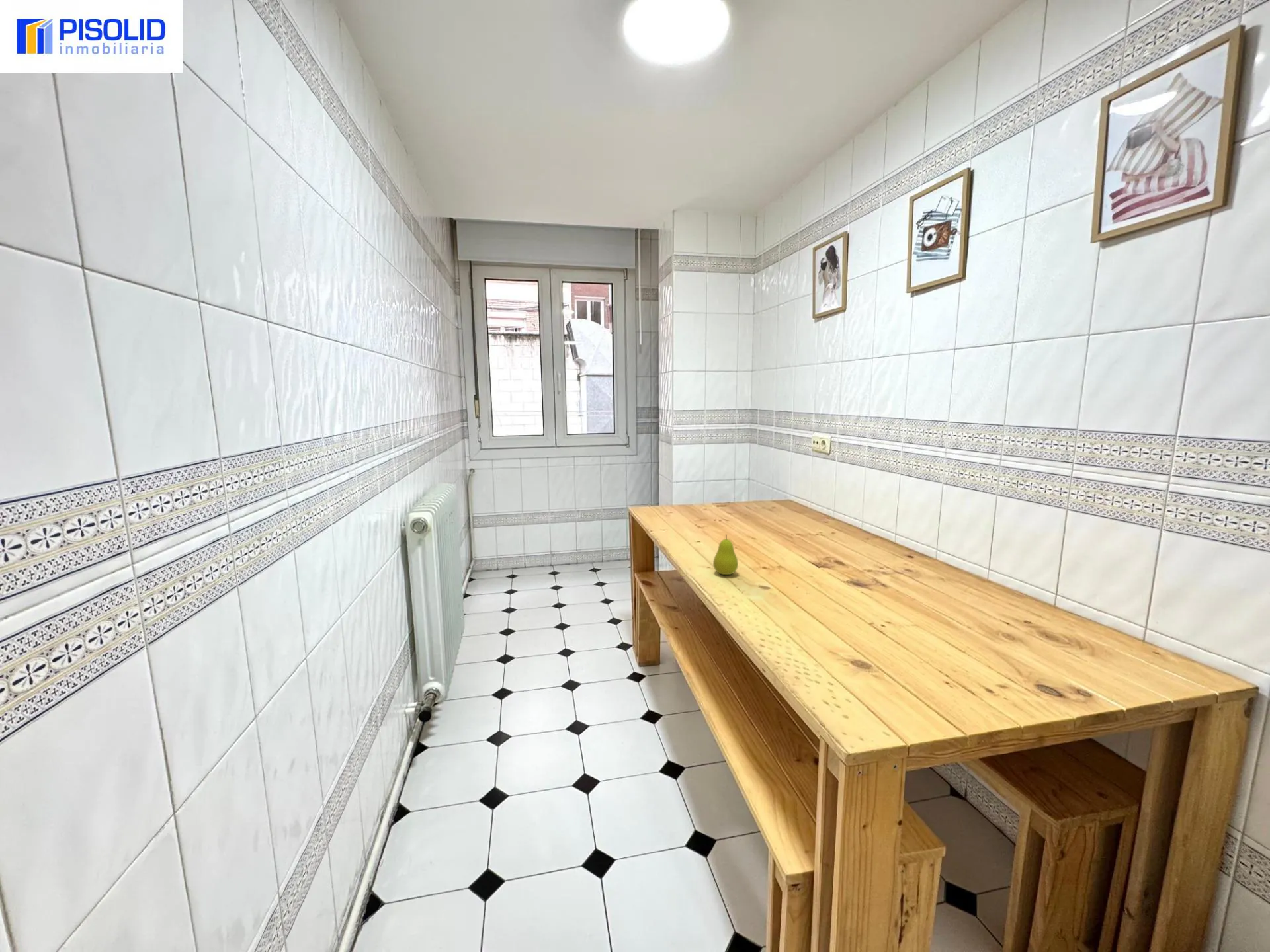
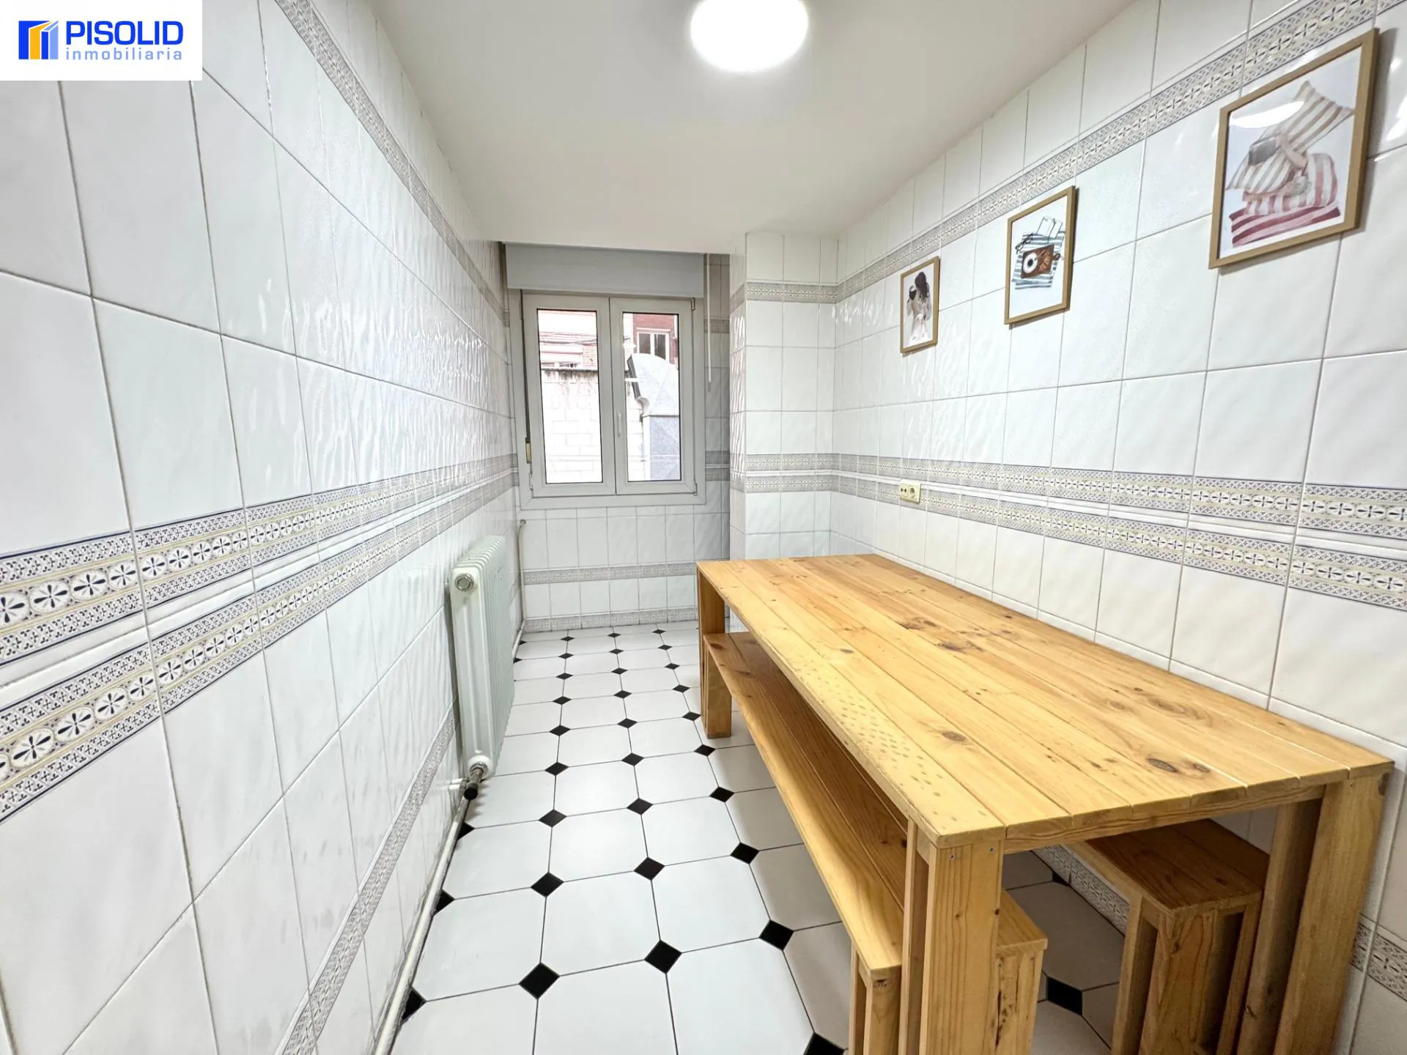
- fruit [712,534,739,575]
